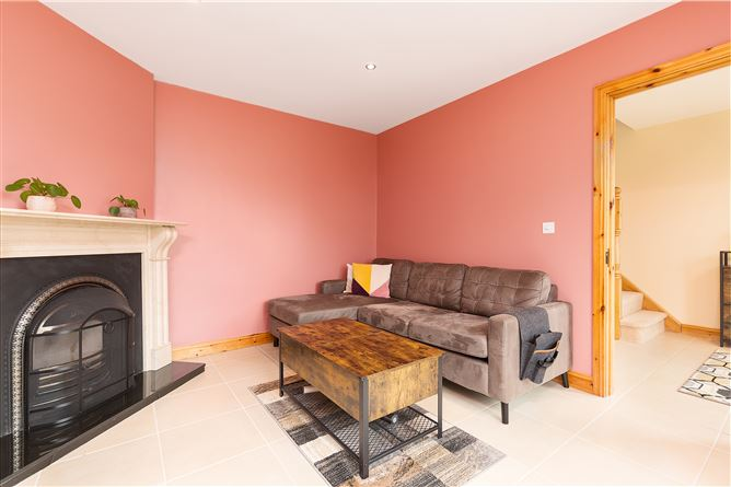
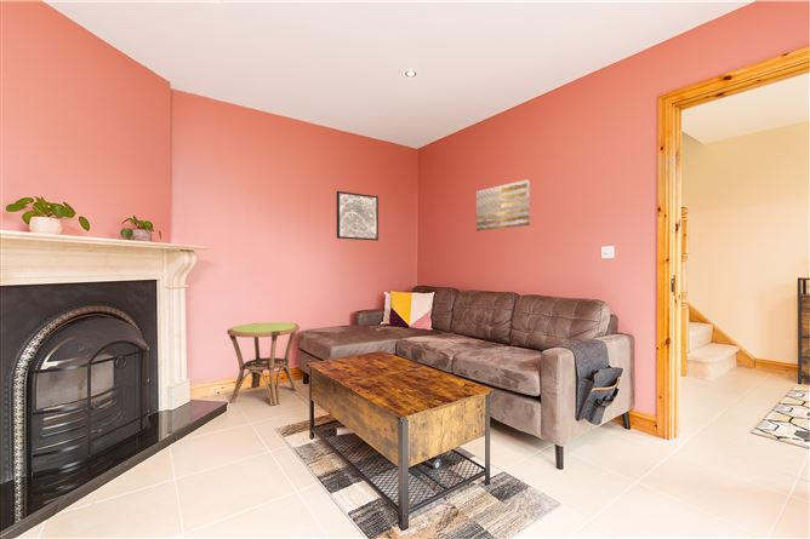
+ wall art [475,178,531,233]
+ side table [226,321,301,407]
+ wall art [336,190,380,241]
